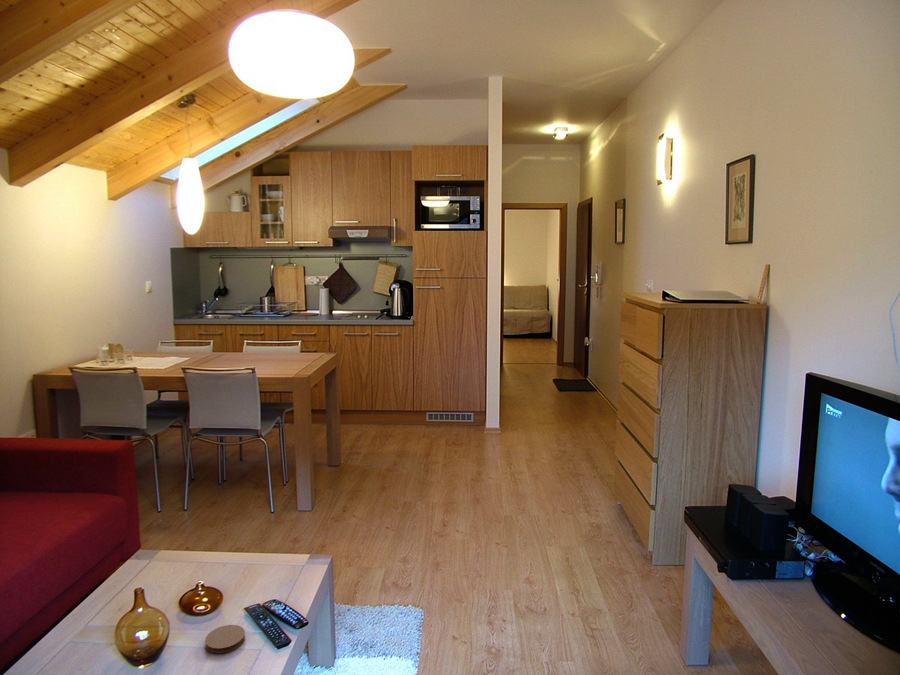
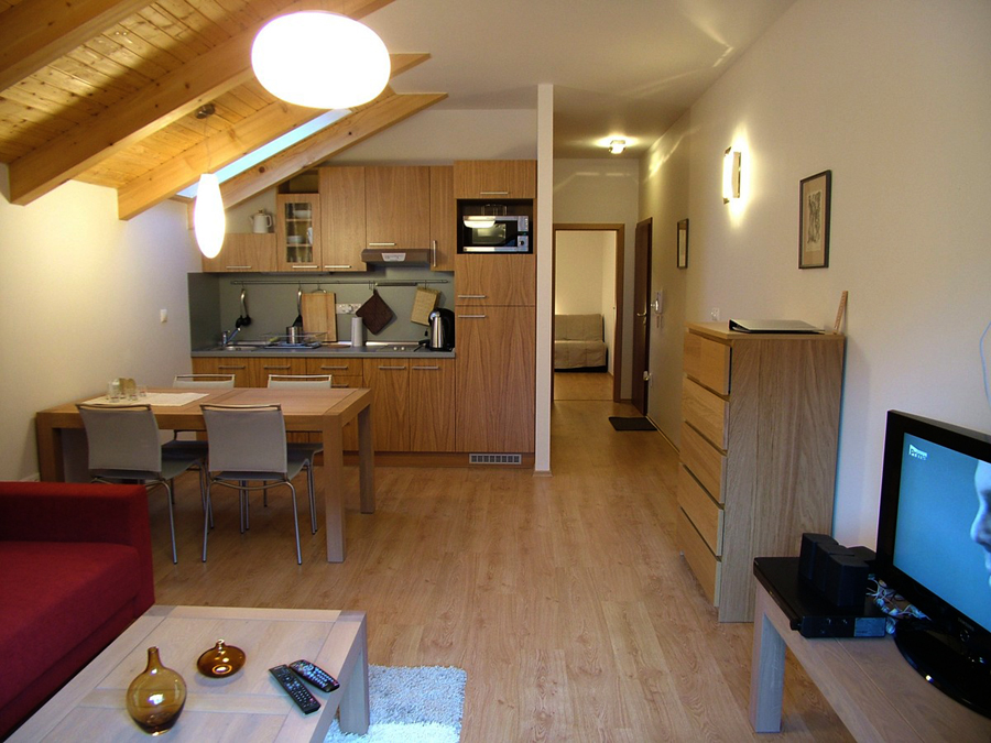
- coaster [204,624,246,654]
